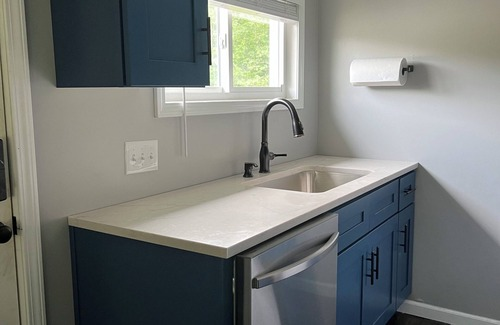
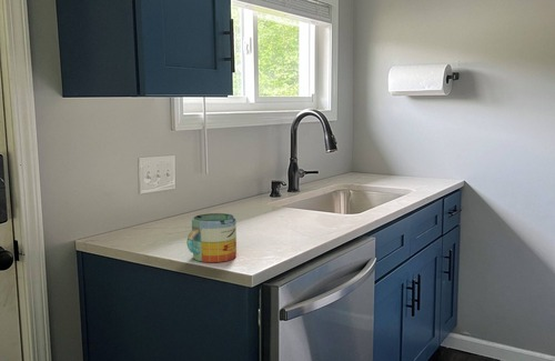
+ mug [185,212,238,263]
